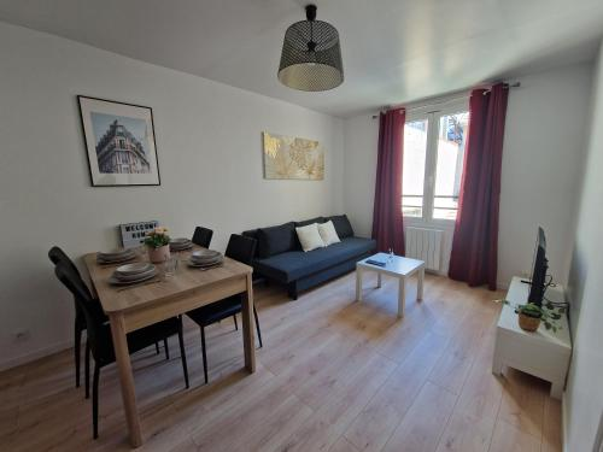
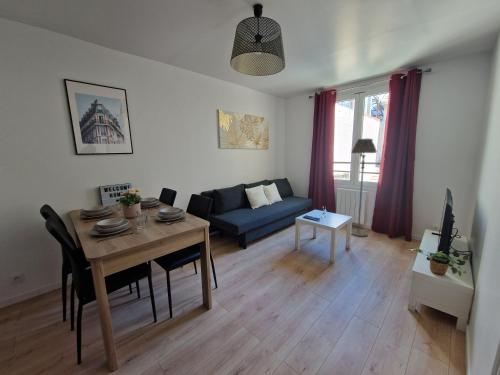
+ floor lamp [350,137,377,238]
